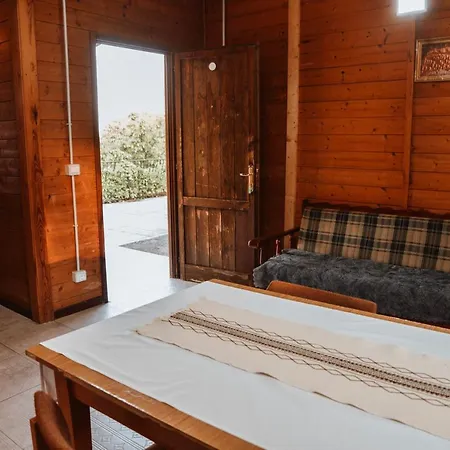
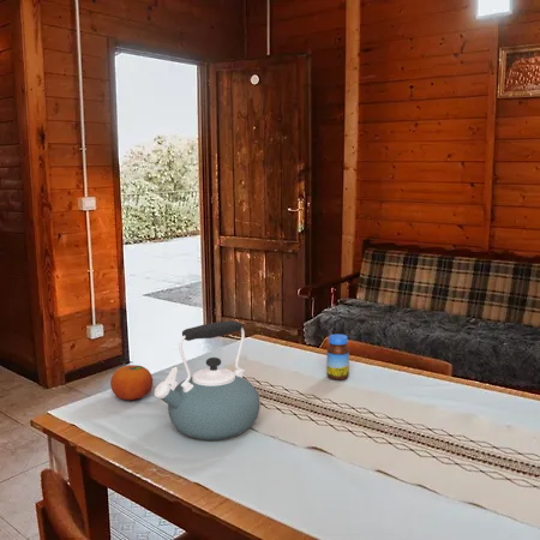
+ kettle [154,320,262,442]
+ fruit [109,364,154,401]
+ jar [325,332,350,382]
